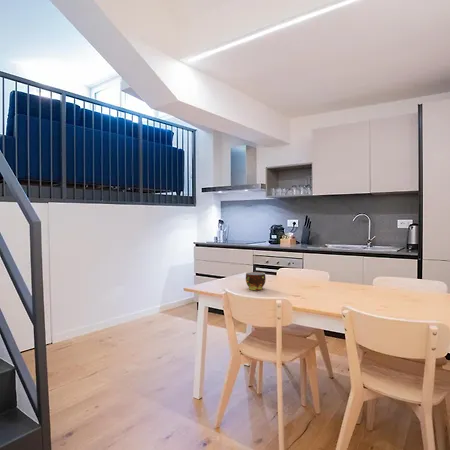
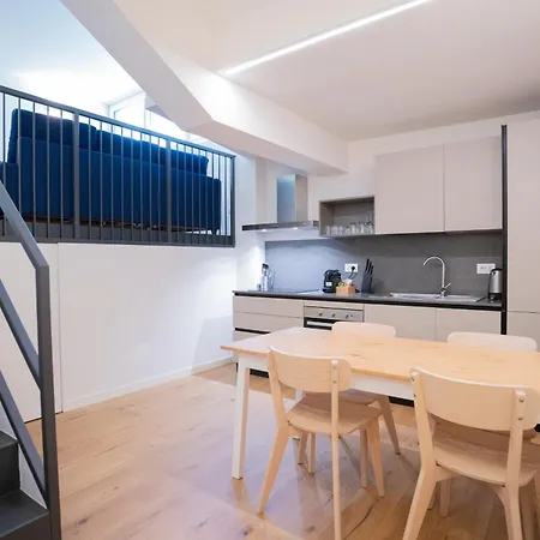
- cup [245,271,267,291]
